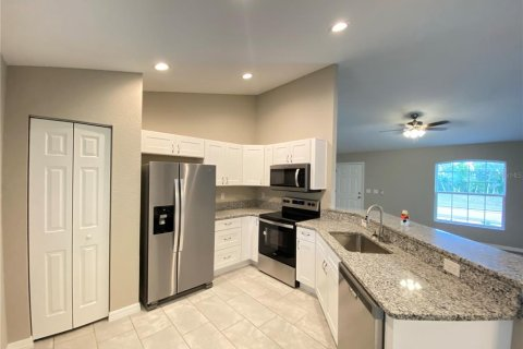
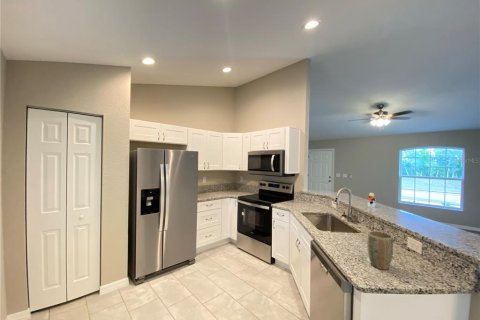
+ plant pot [367,230,394,271]
